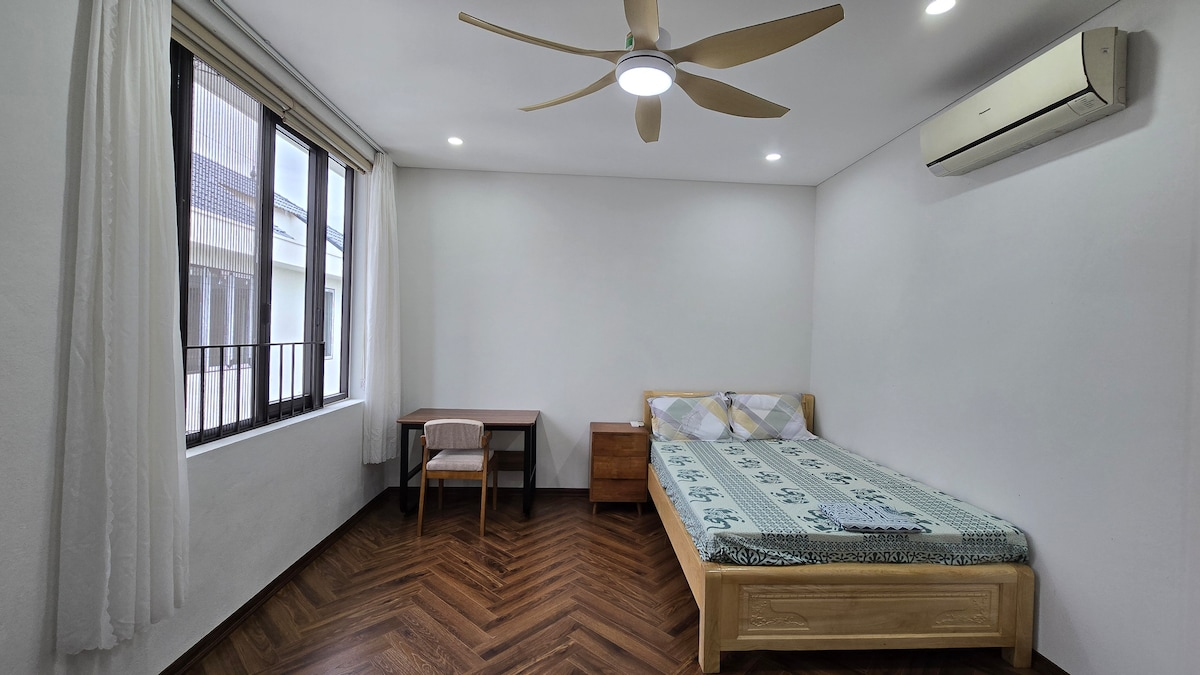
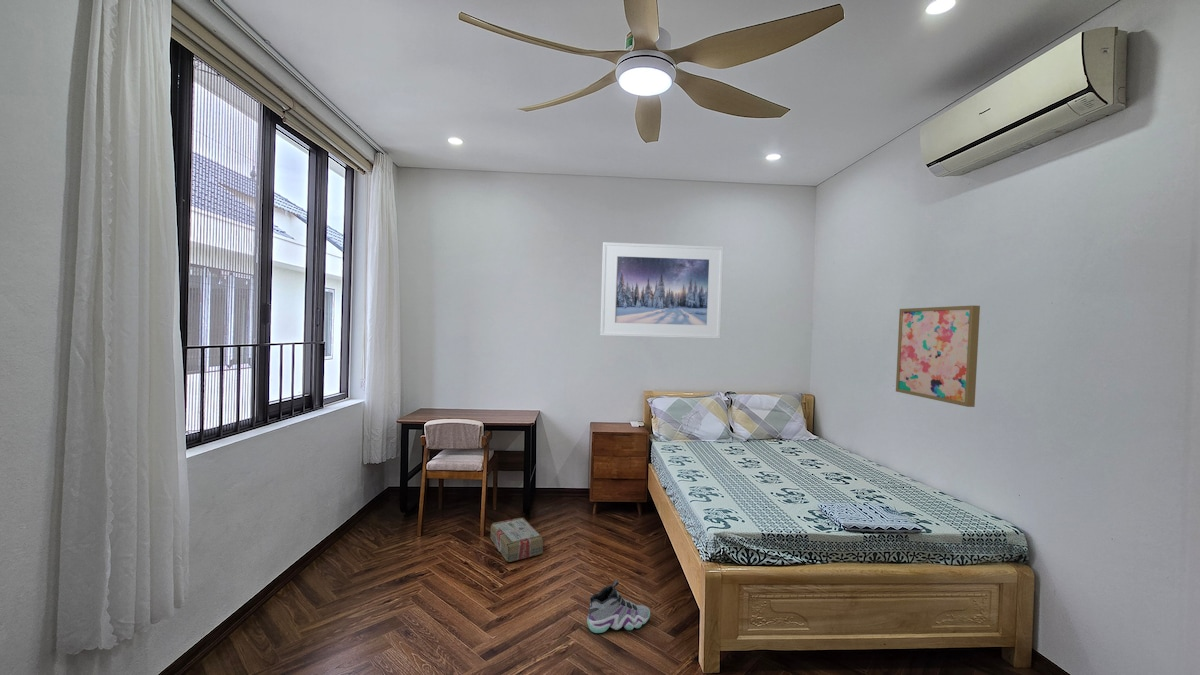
+ wall art [895,305,981,408]
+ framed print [599,241,725,340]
+ carton [490,517,544,563]
+ sneaker [586,579,651,634]
